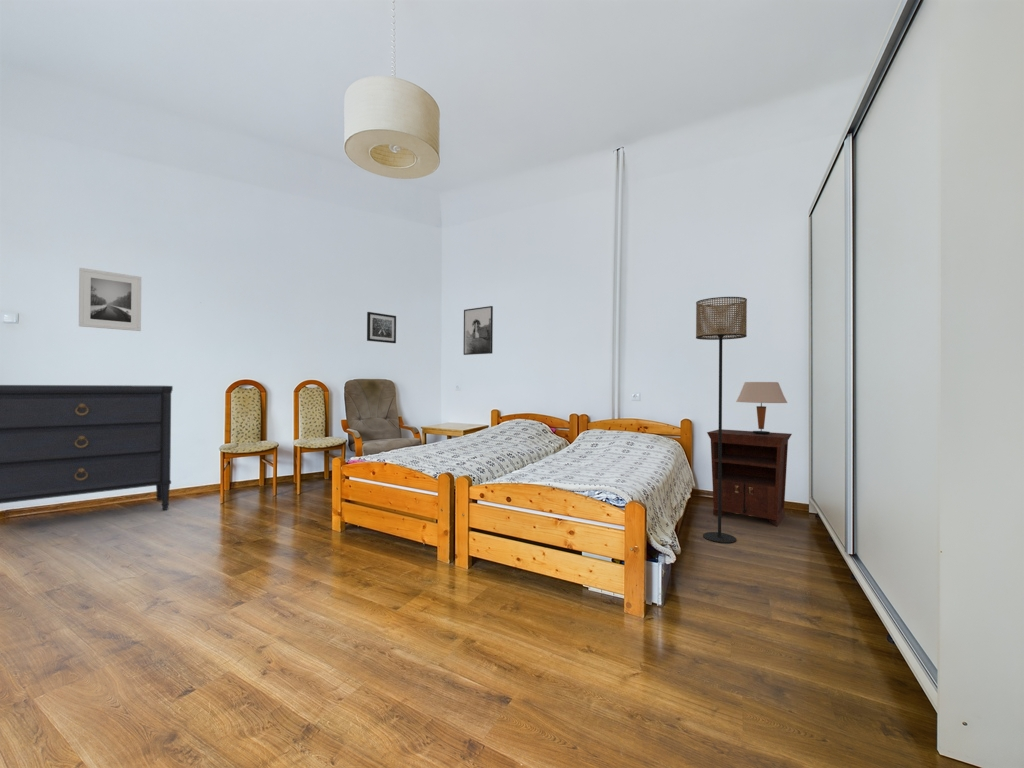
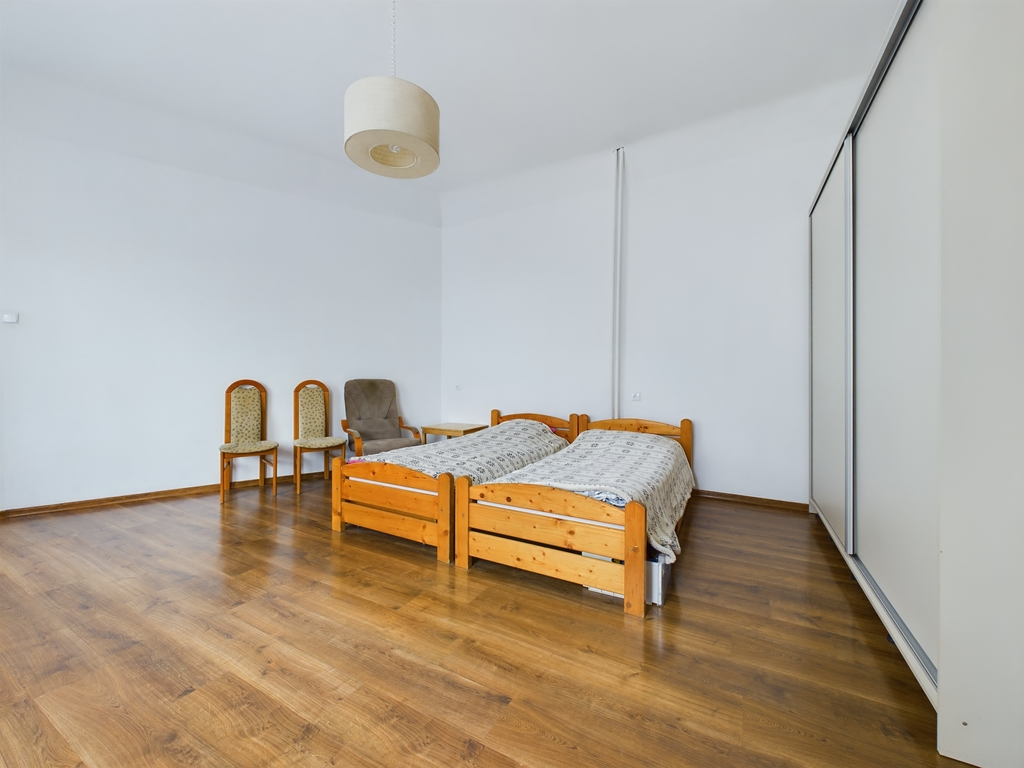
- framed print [78,267,142,332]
- table lamp [735,381,788,434]
- dresser [0,384,174,511]
- floor lamp [695,296,748,544]
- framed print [463,305,494,356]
- wall art [366,311,397,344]
- nightstand [706,428,793,527]
